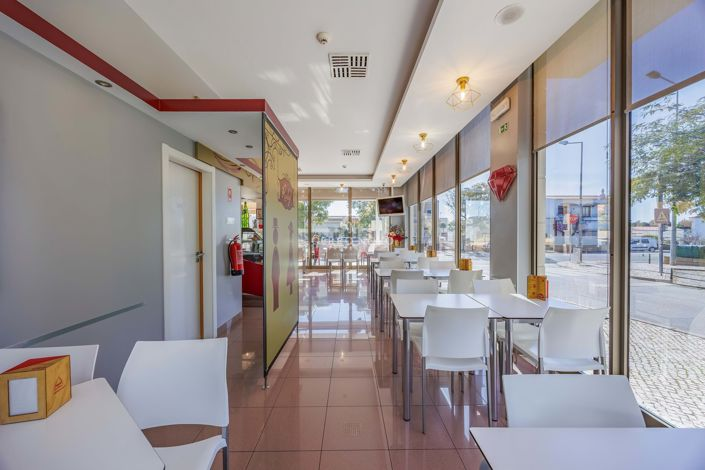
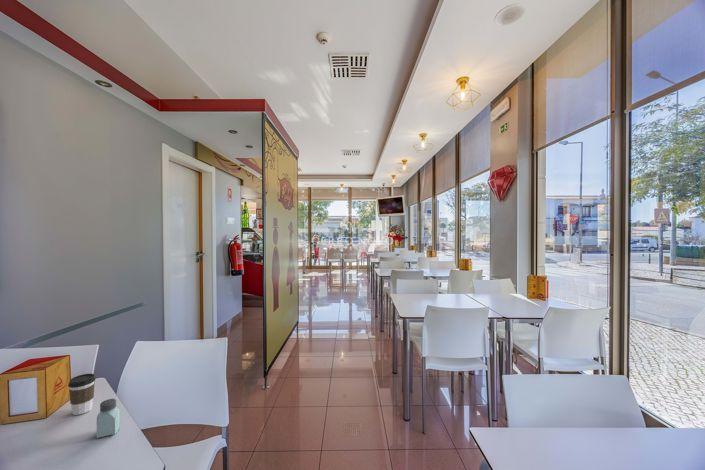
+ coffee cup [67,372,96,416]
+ saltshaker [96,398,121,439]
